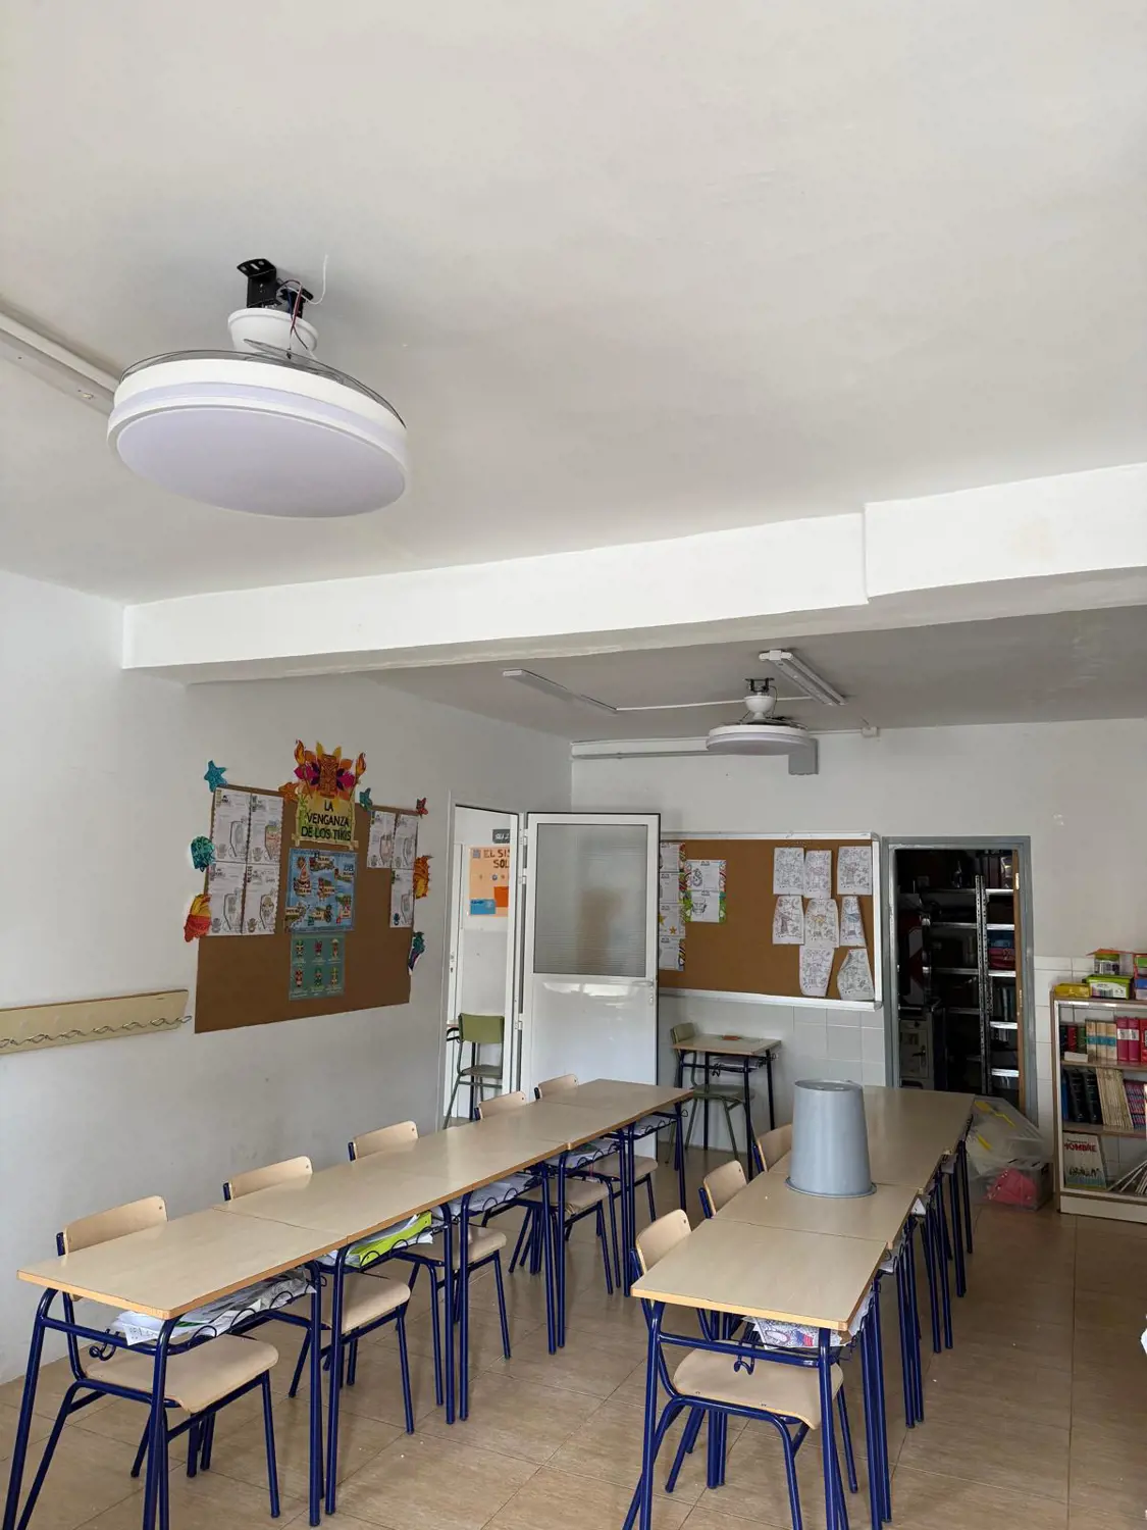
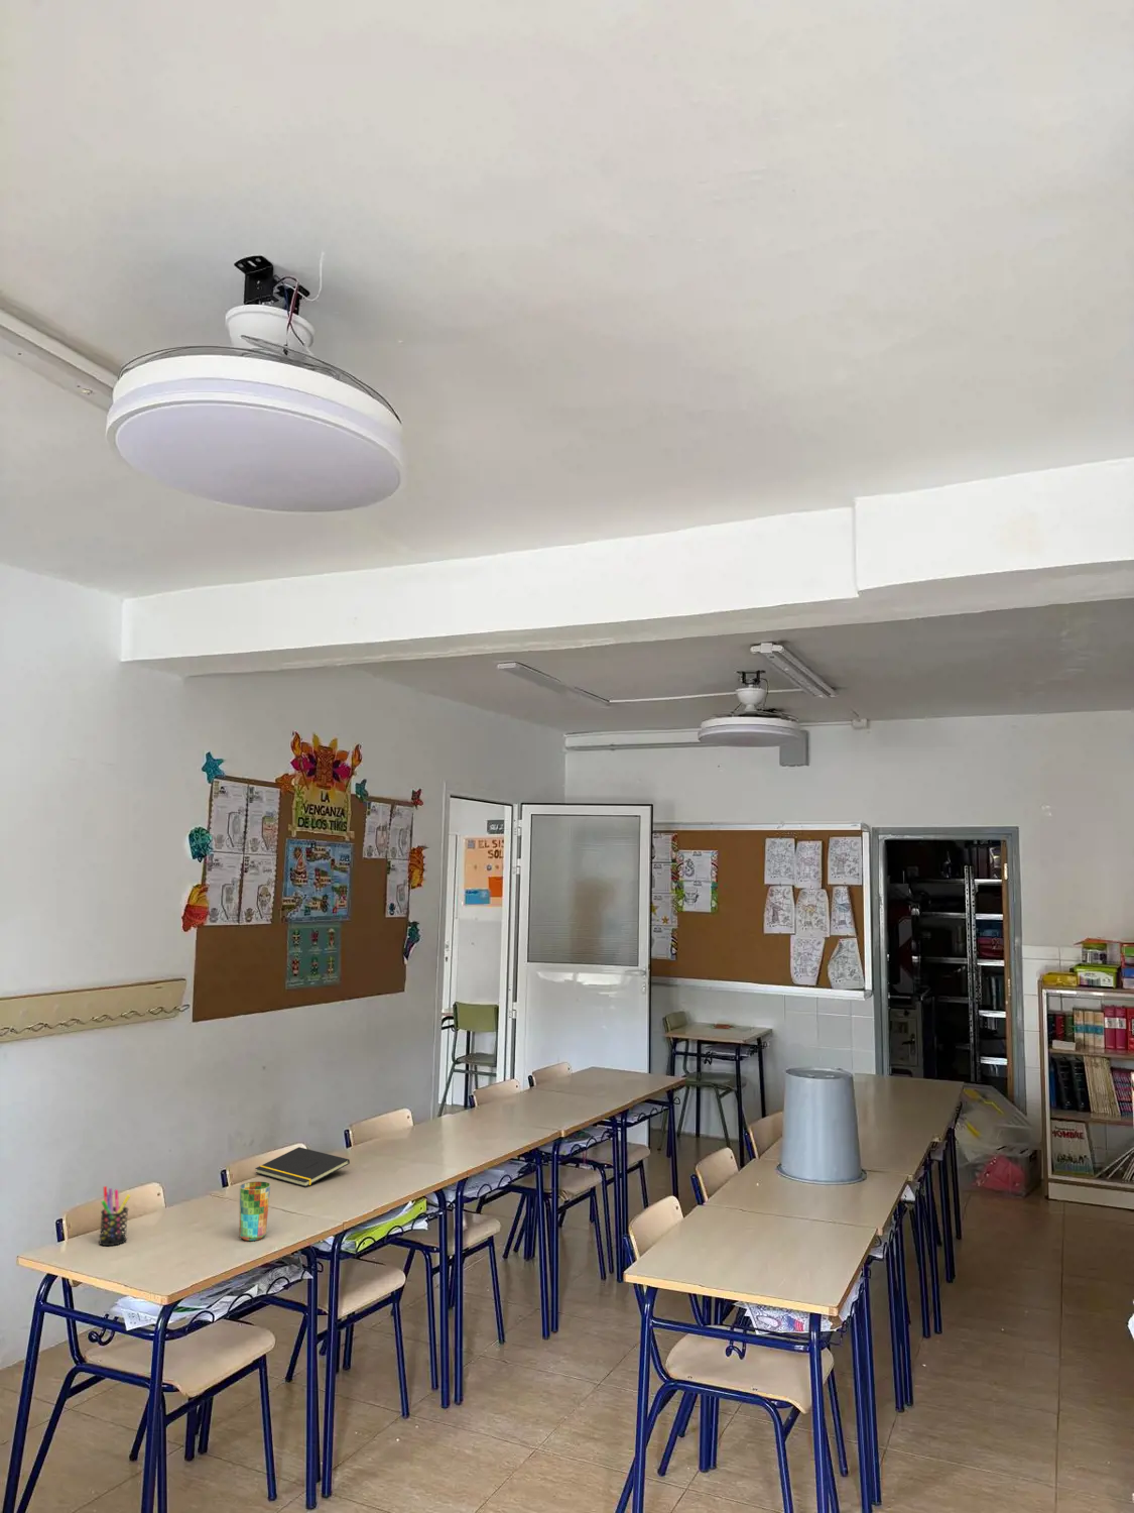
+ pen holder [98,1185,131,1246]
+ notepad [254,1146,350,1188]
+ cup [239,1181,272,1241]
